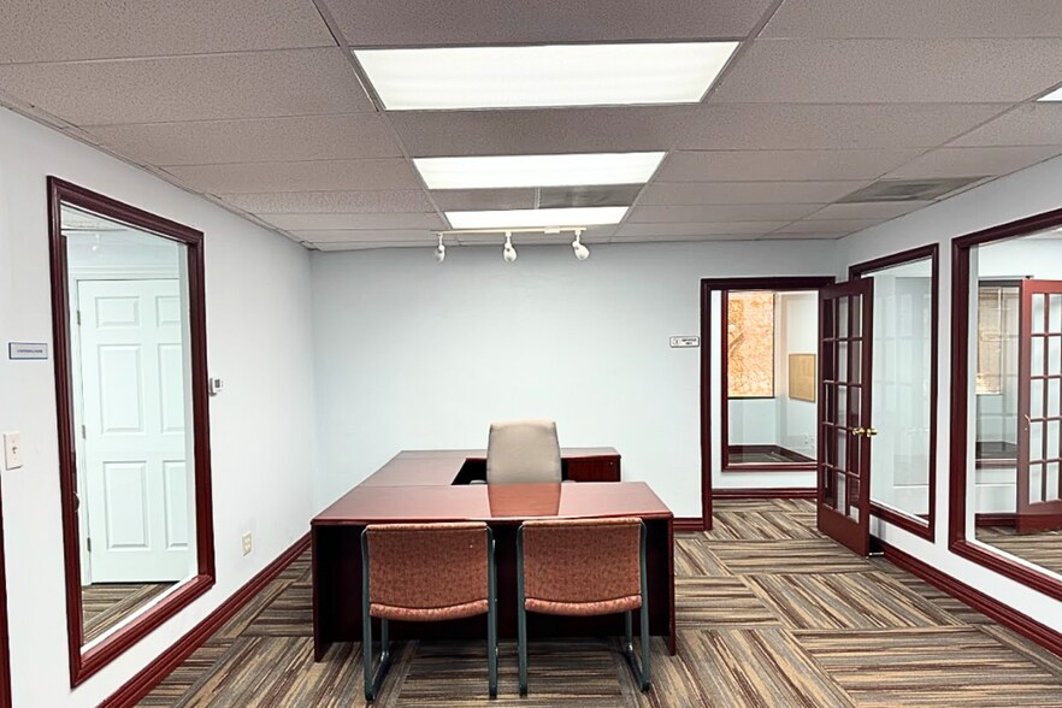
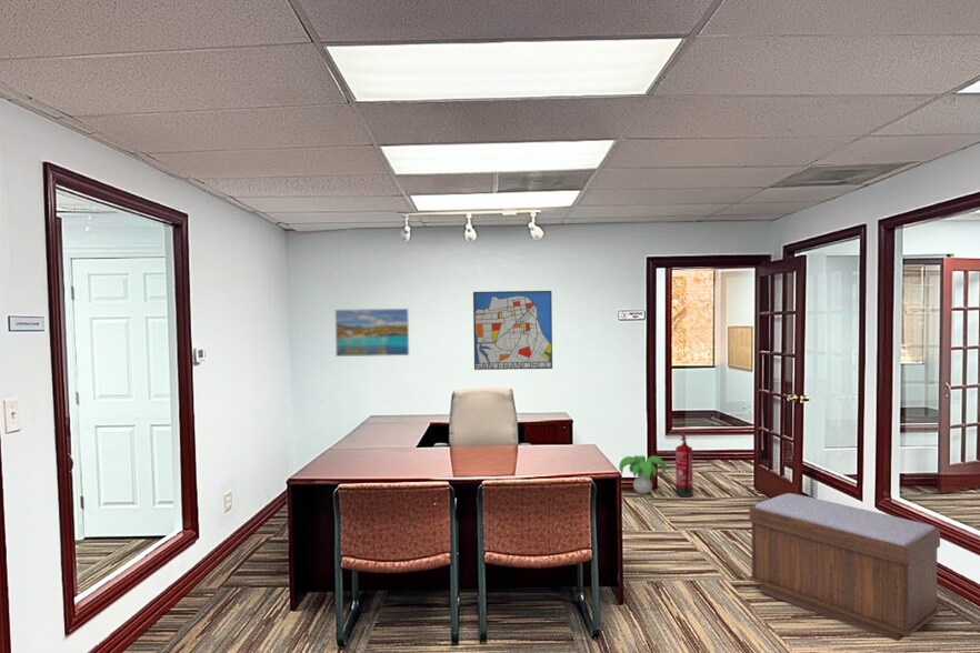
+ bench [748,492,941,642]
+ decorative plant [618,454,668,495]
+ fire extinguisher [674,431,694,499]
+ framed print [334,308,410,358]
+ wall art [472,290,553,371]
